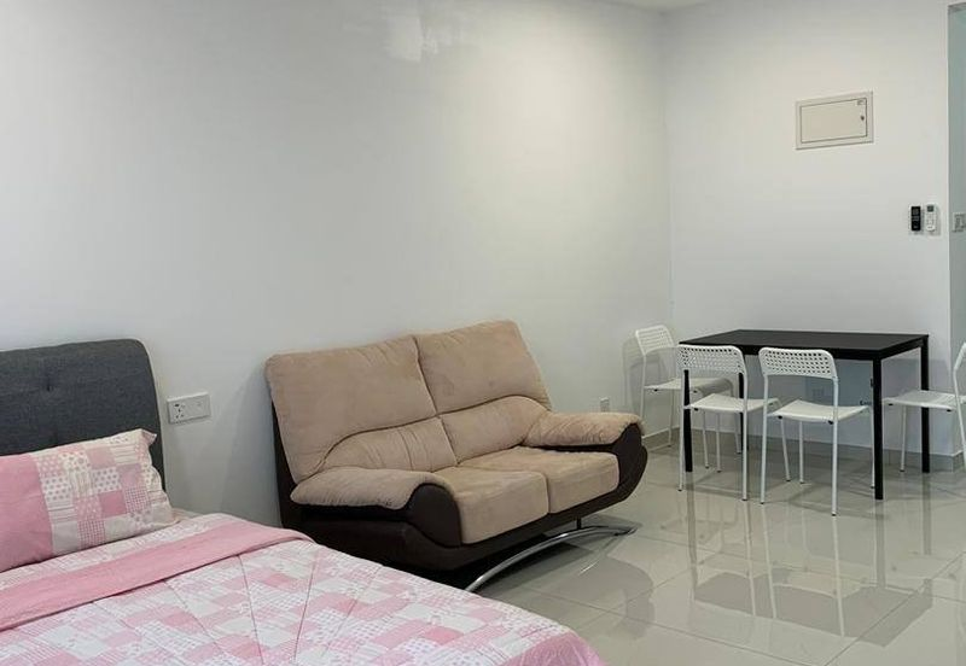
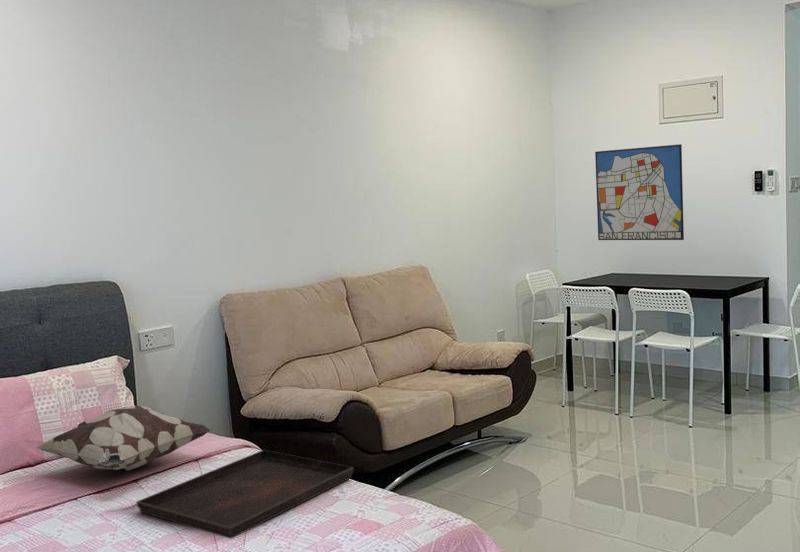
+ serving tray [135,449,354,540]
+ wall art [594,143,685,241]
+ decorative pillow [35,405,212,472]
